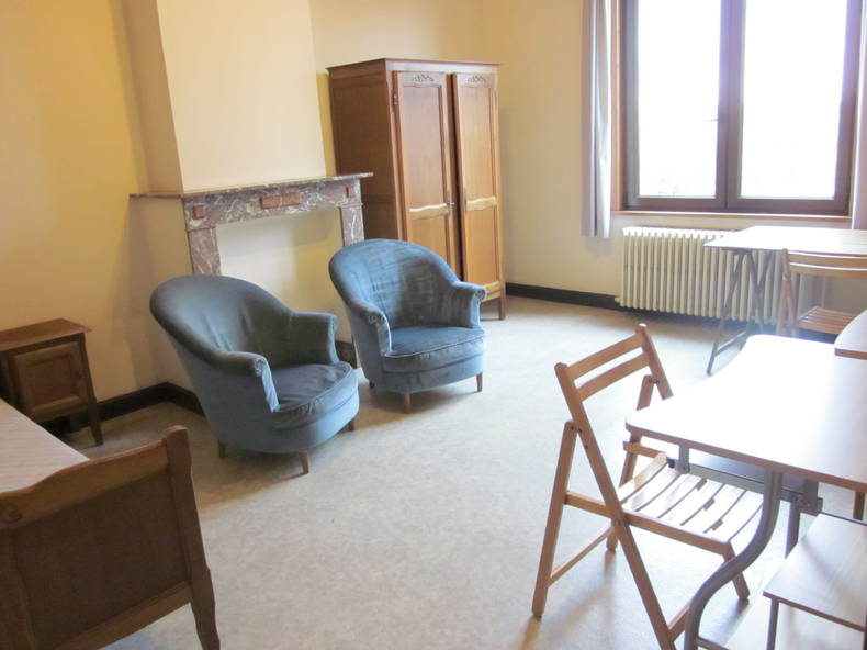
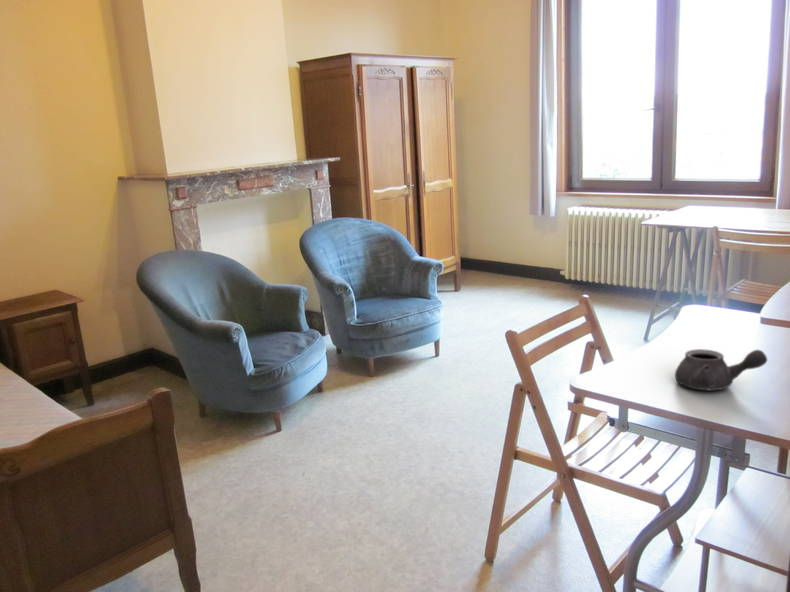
+ teapot [674,348,768,391]
